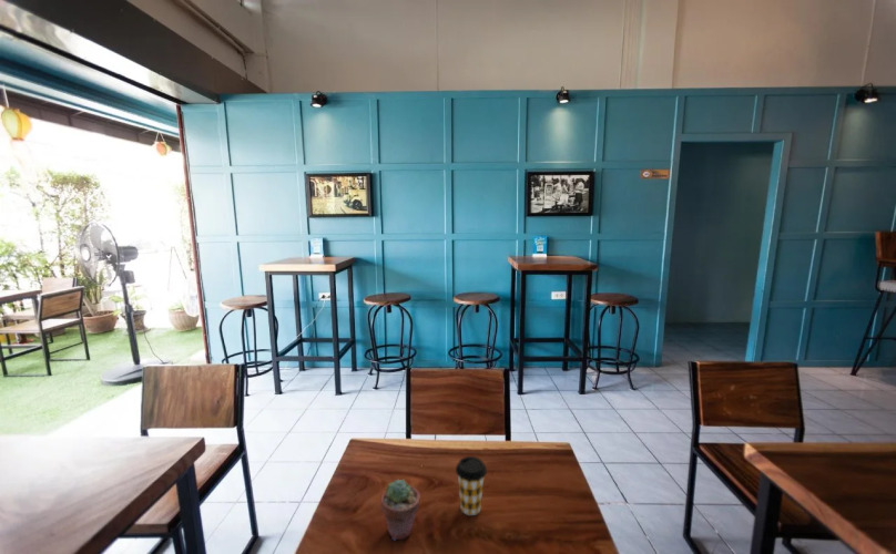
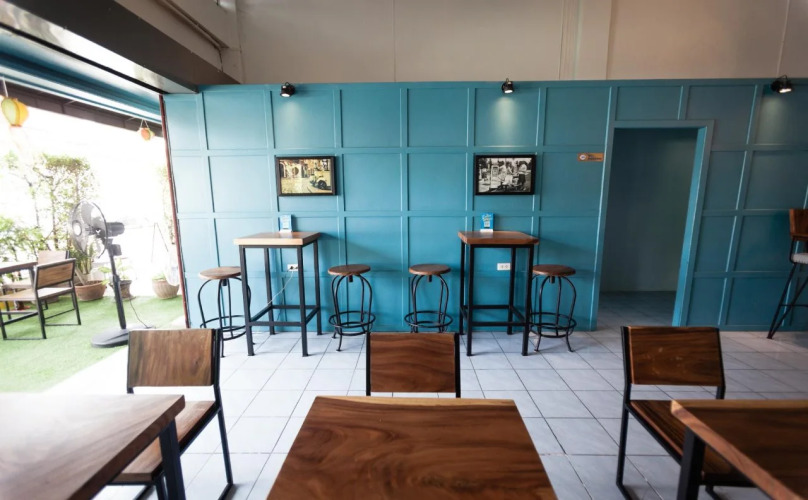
- coffee cup [455,455,488,516]
- potted succulent [379,479,421,541]
